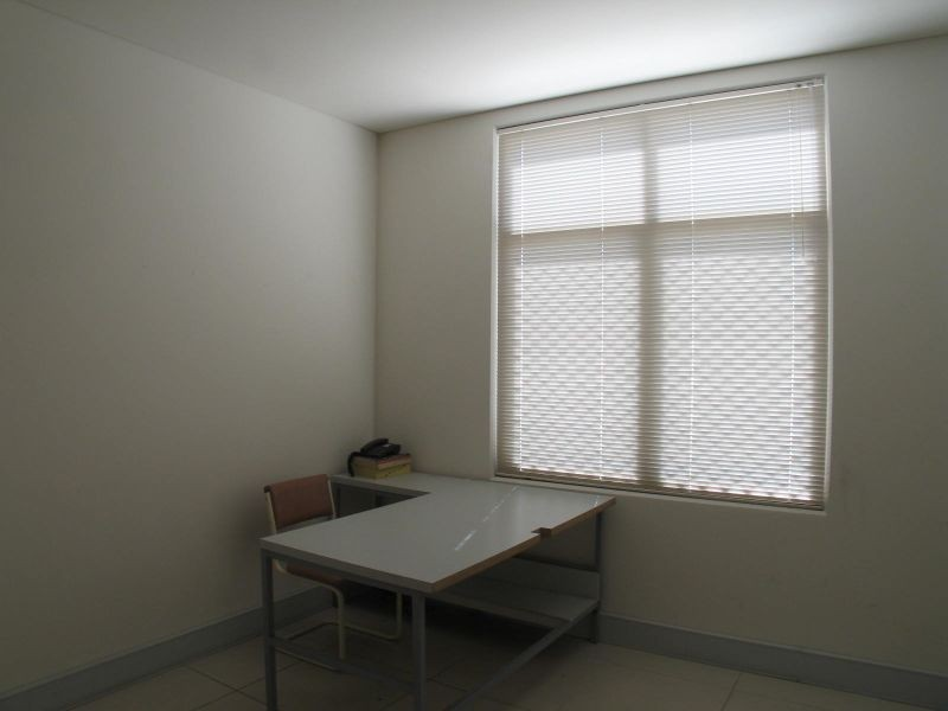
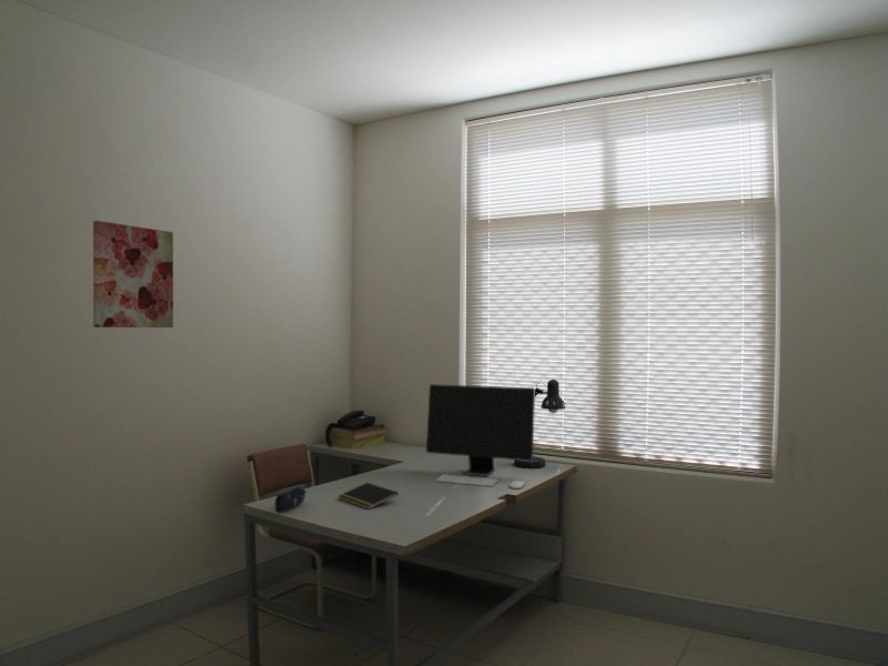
+ wall art [92,220,174,329]
+ desk lamp [513,379,566,470]
+ computer monitor [425,383,536,490]
+ notepad [337,482,400,511]
+ pencil case [273,486,307,514]
